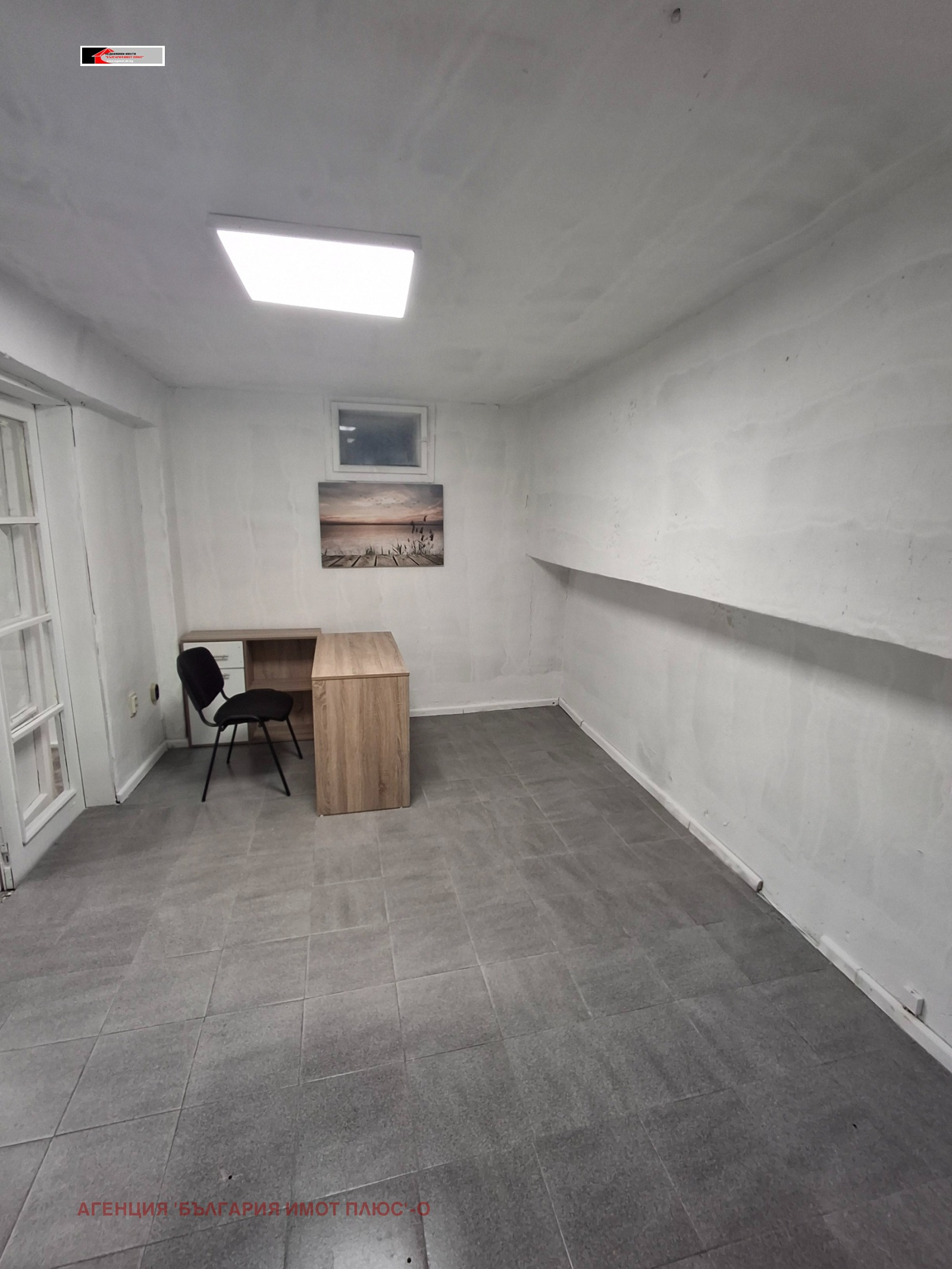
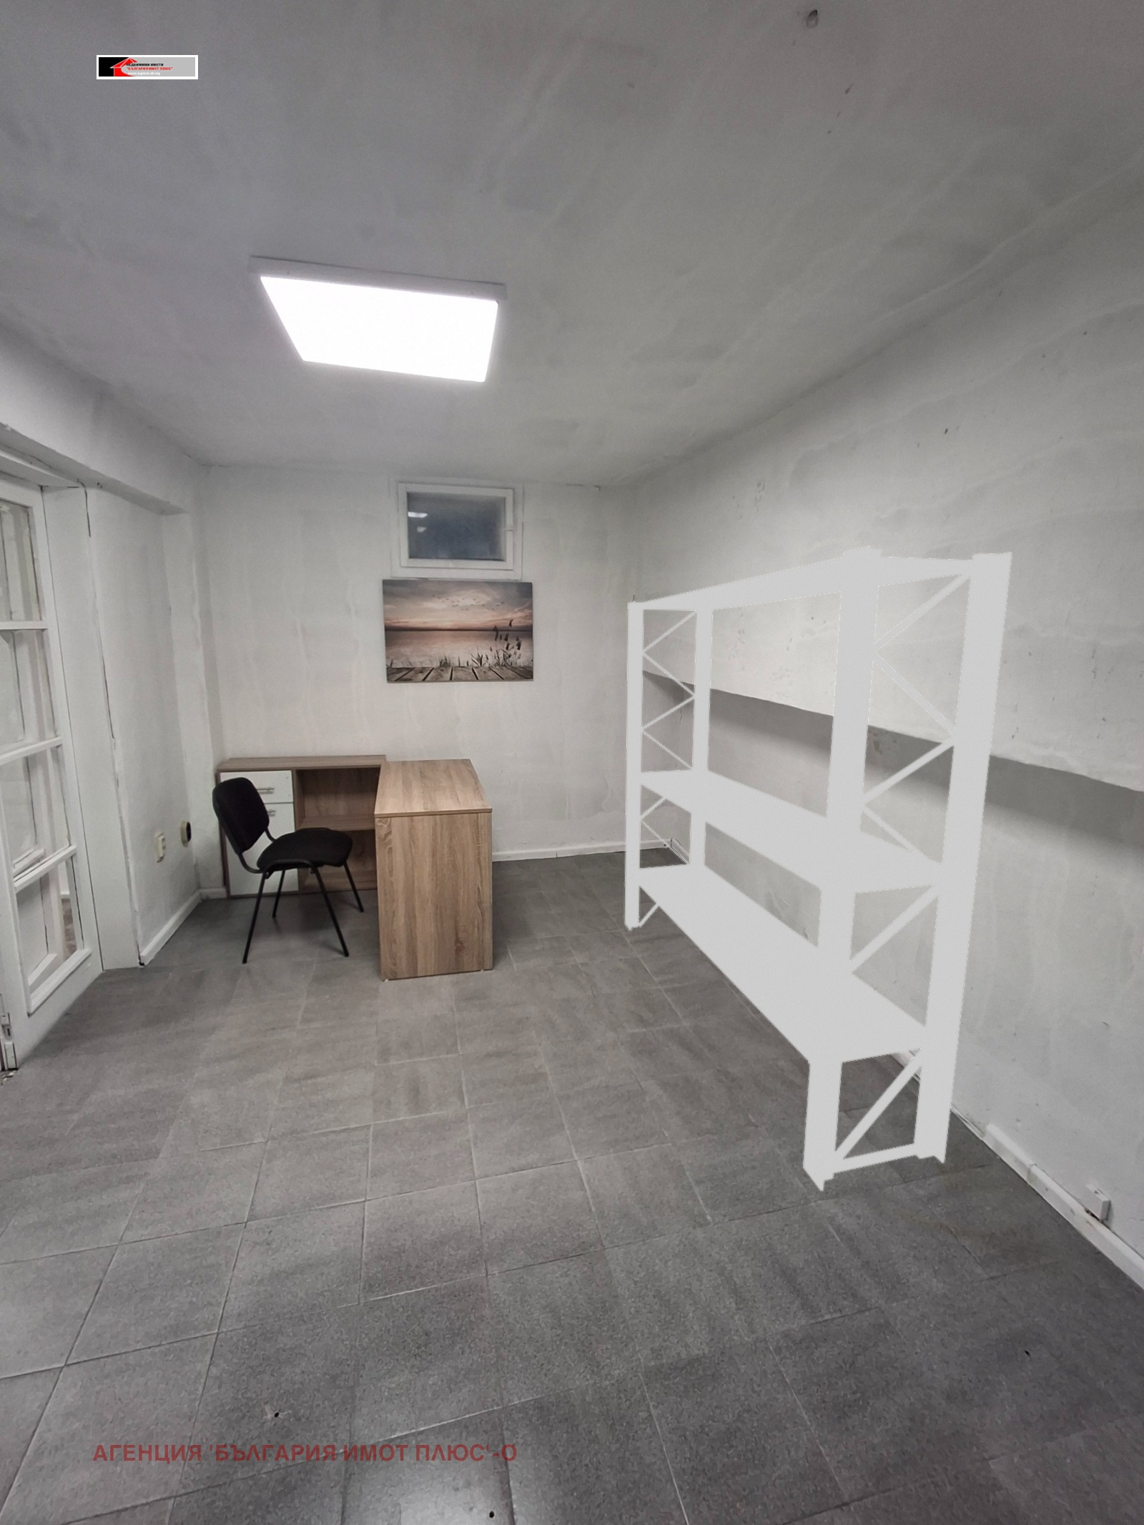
+ shelving unit [624,547,1013,1192]
